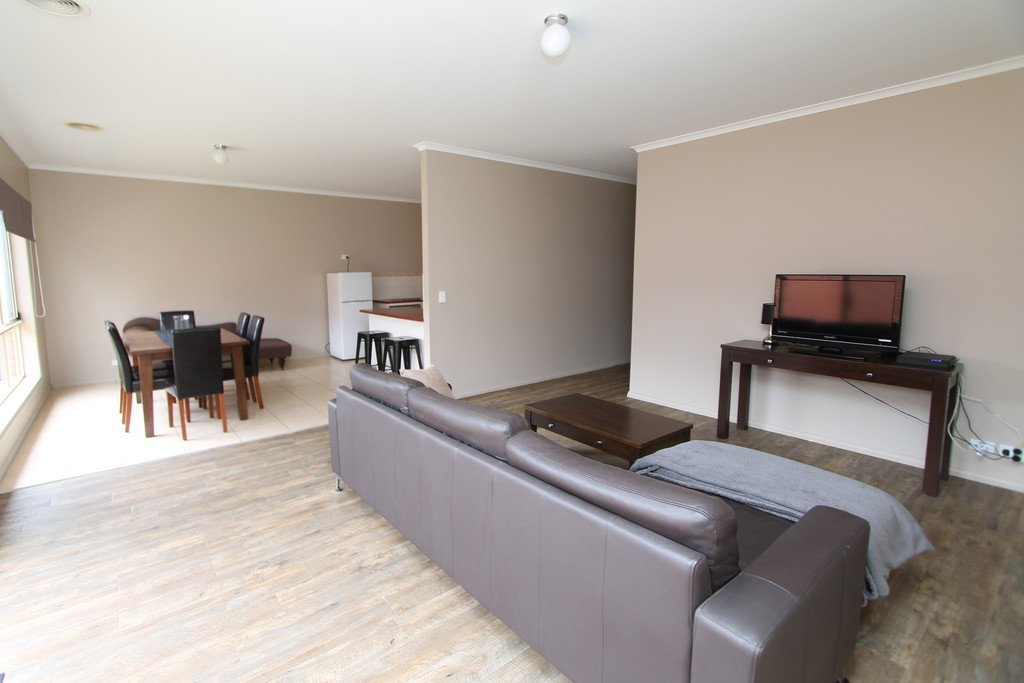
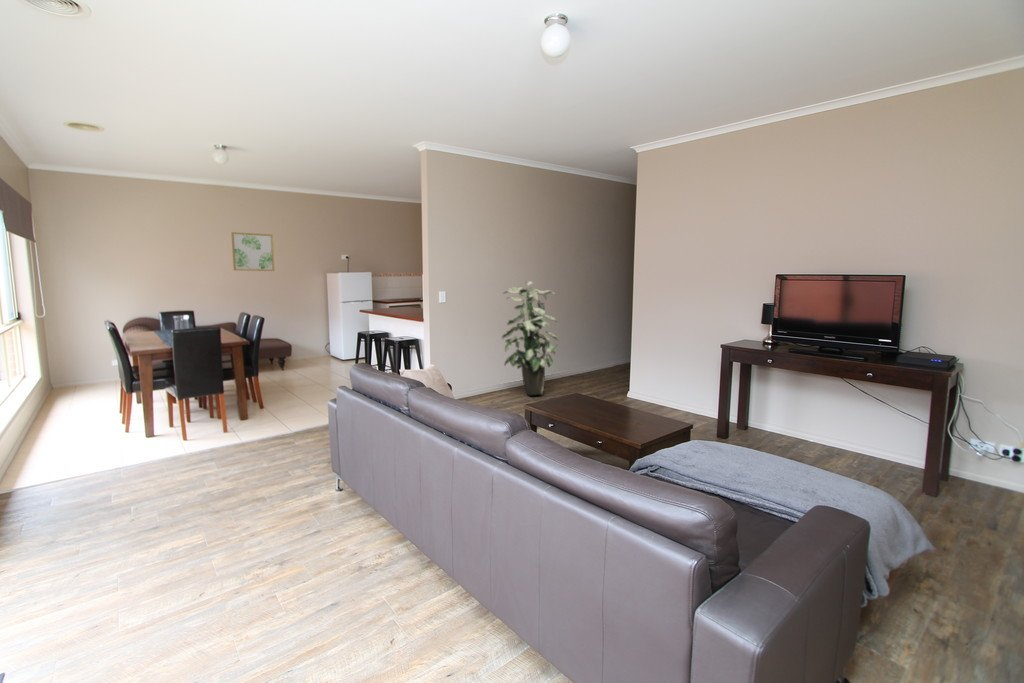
+ indoor plant [501,280,560,396]
+ wall art [230,231,275,272]
